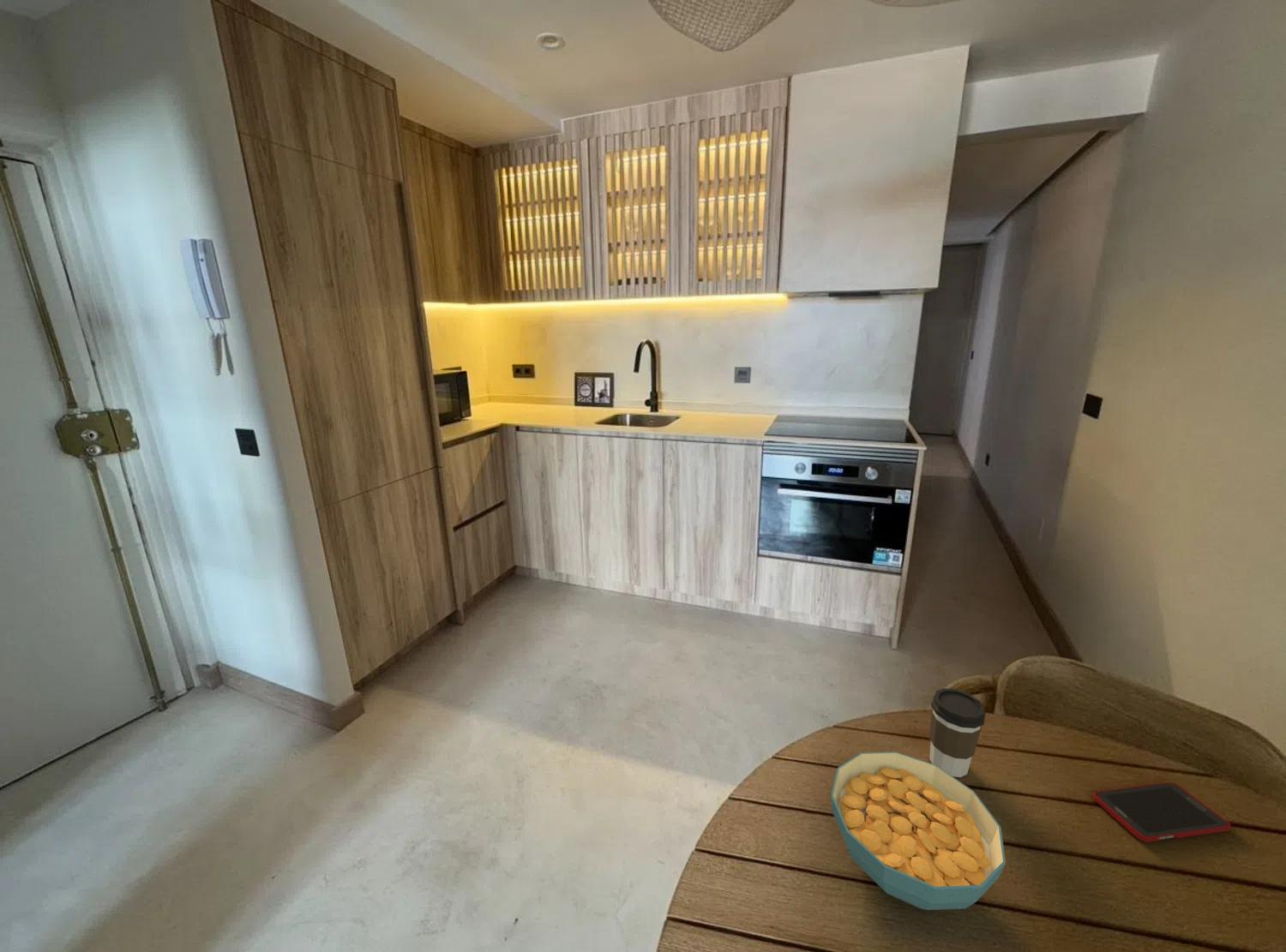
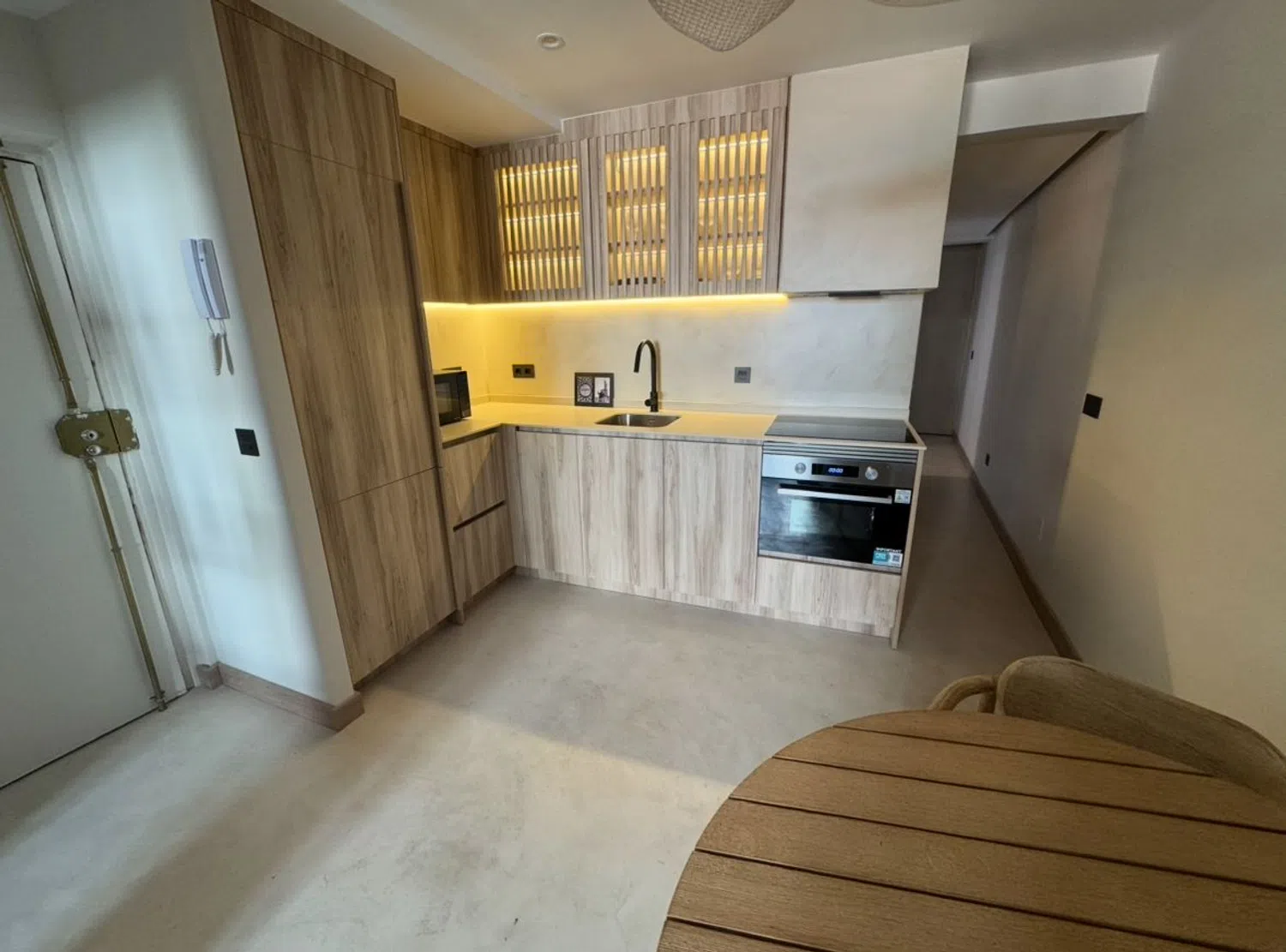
- coffee cup [928,687,986,778]
- cereal bowl [831,751,1007,911]
- cell phone [1092,781,1231,843]
